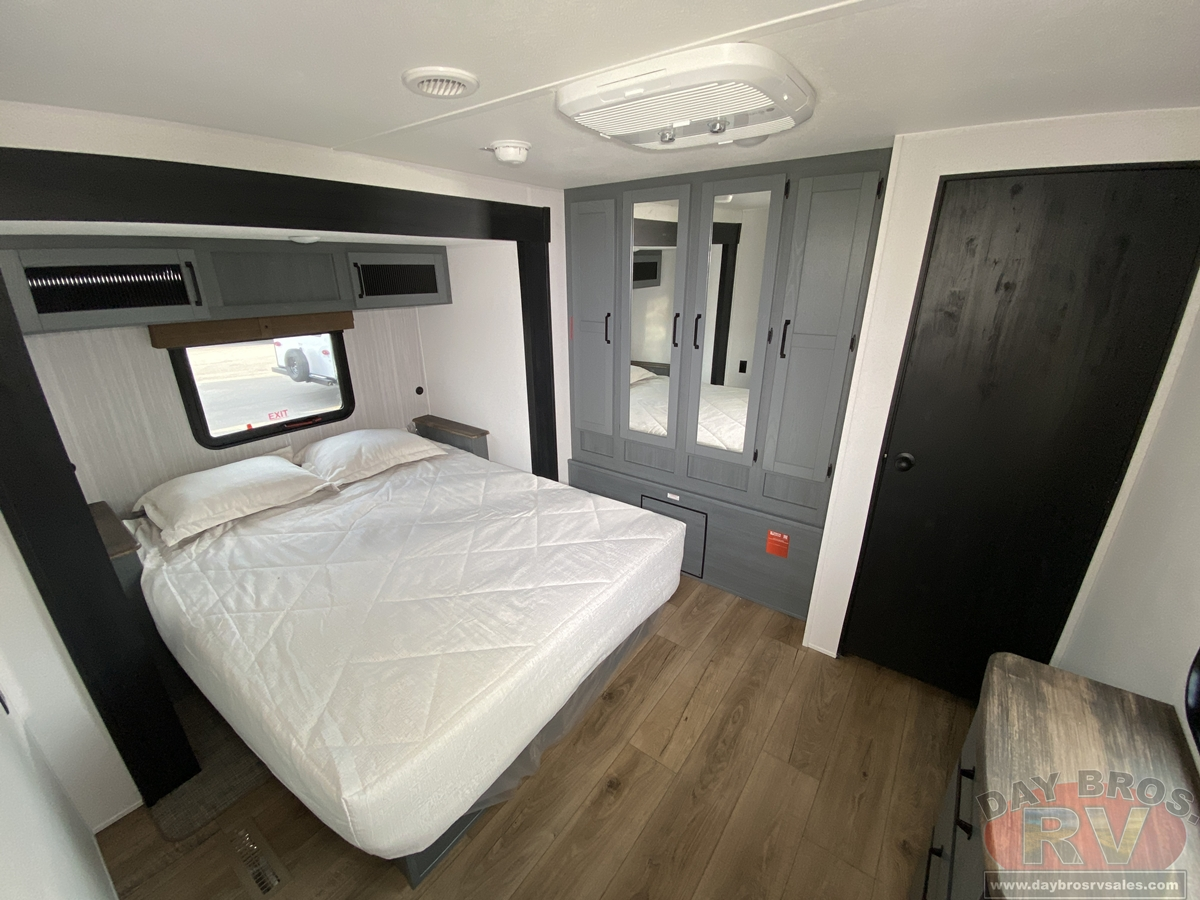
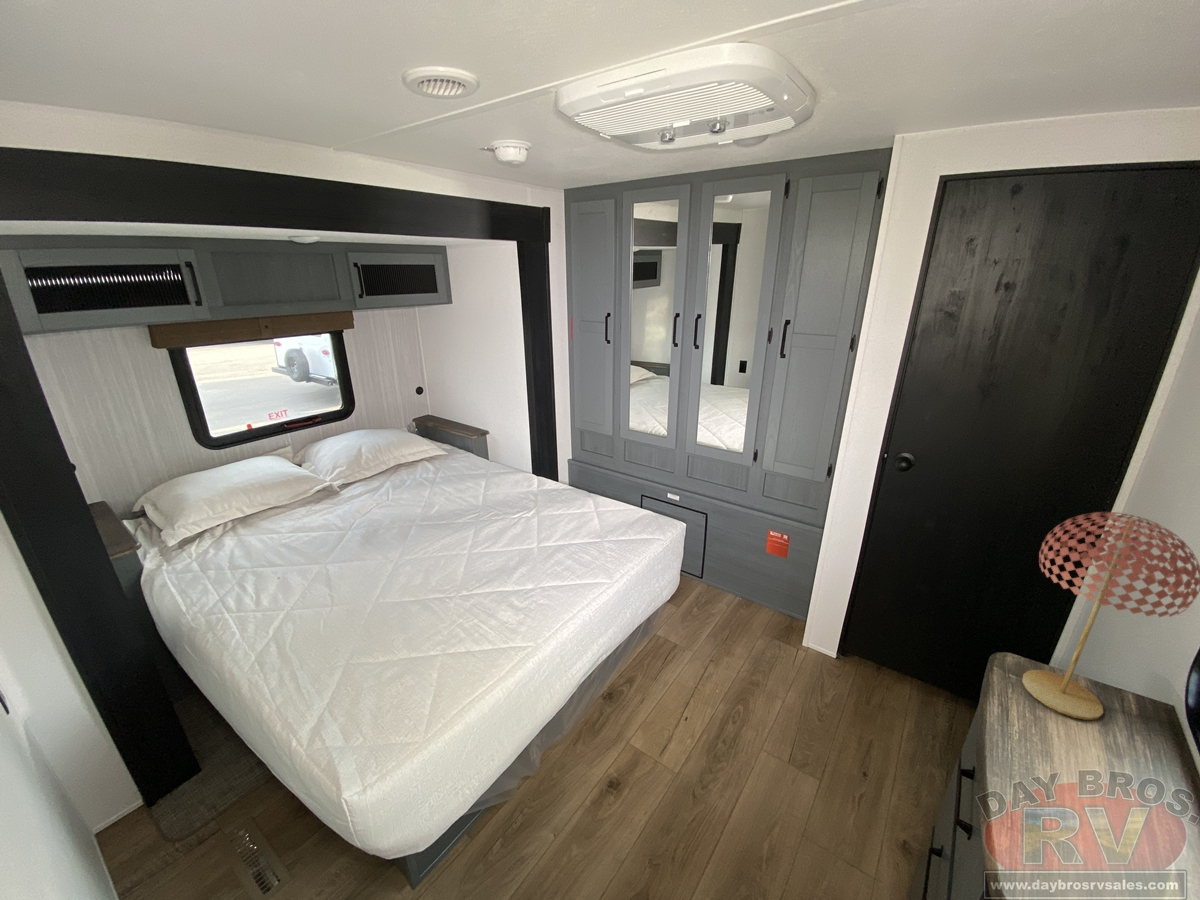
+ table lamp [1021,511,1200,721]
